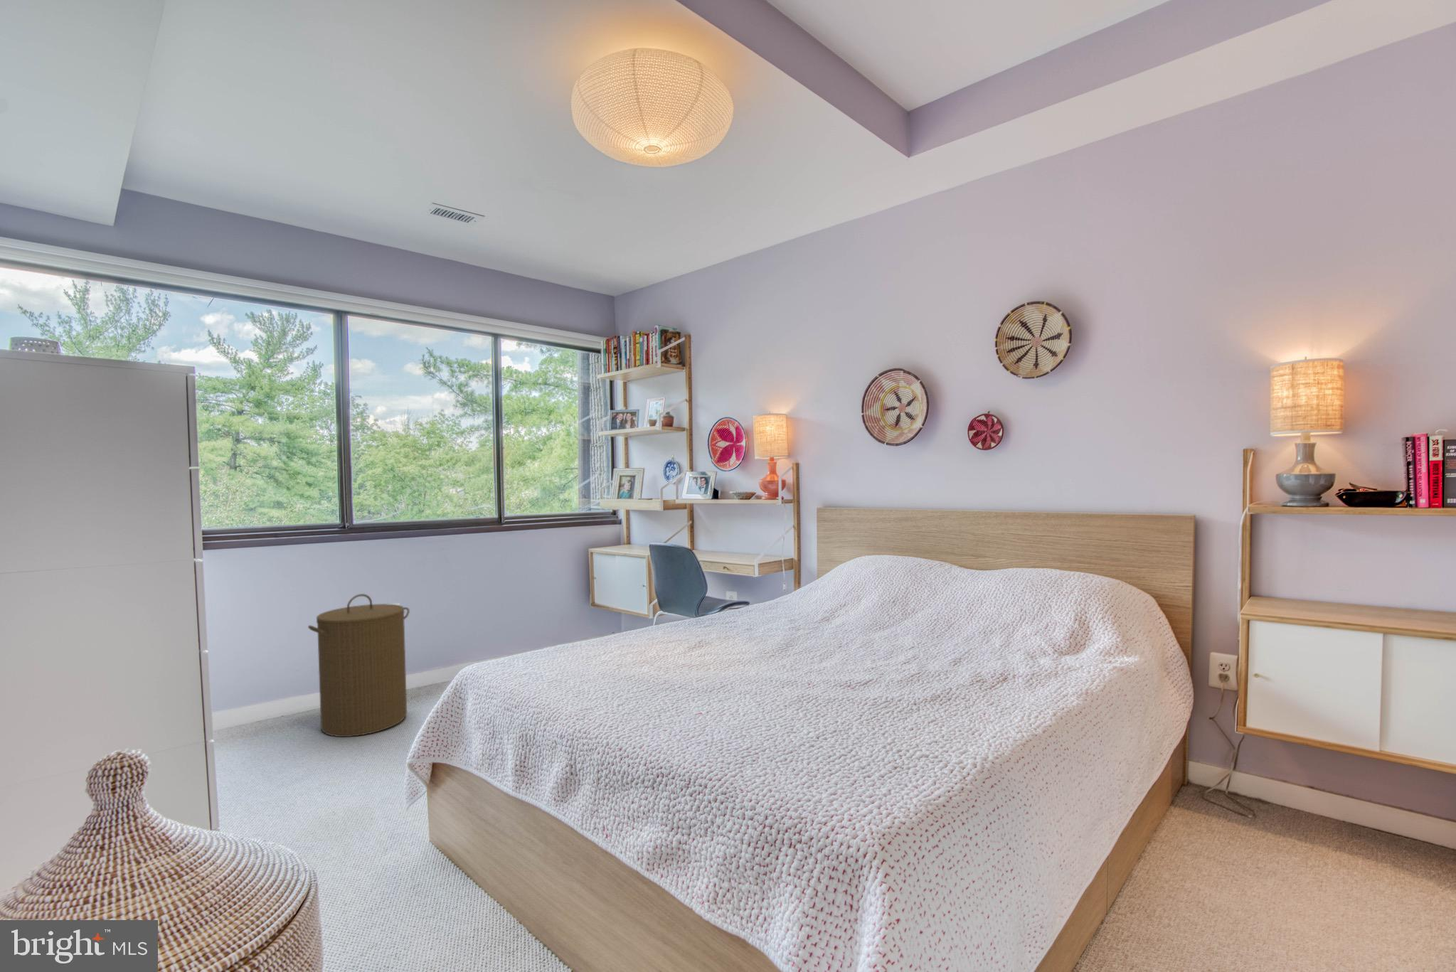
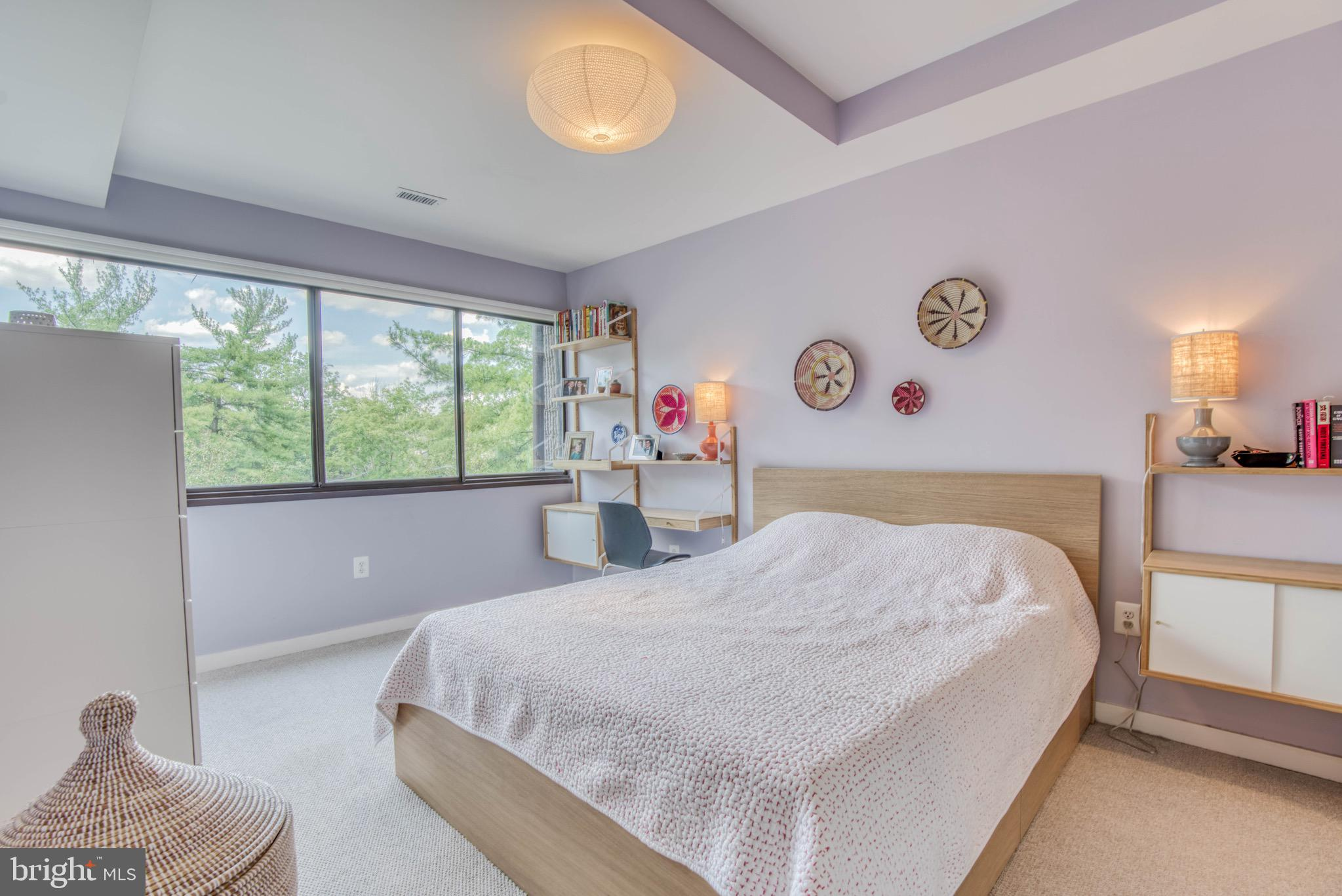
- laundry hamper [307,593,410,738]
